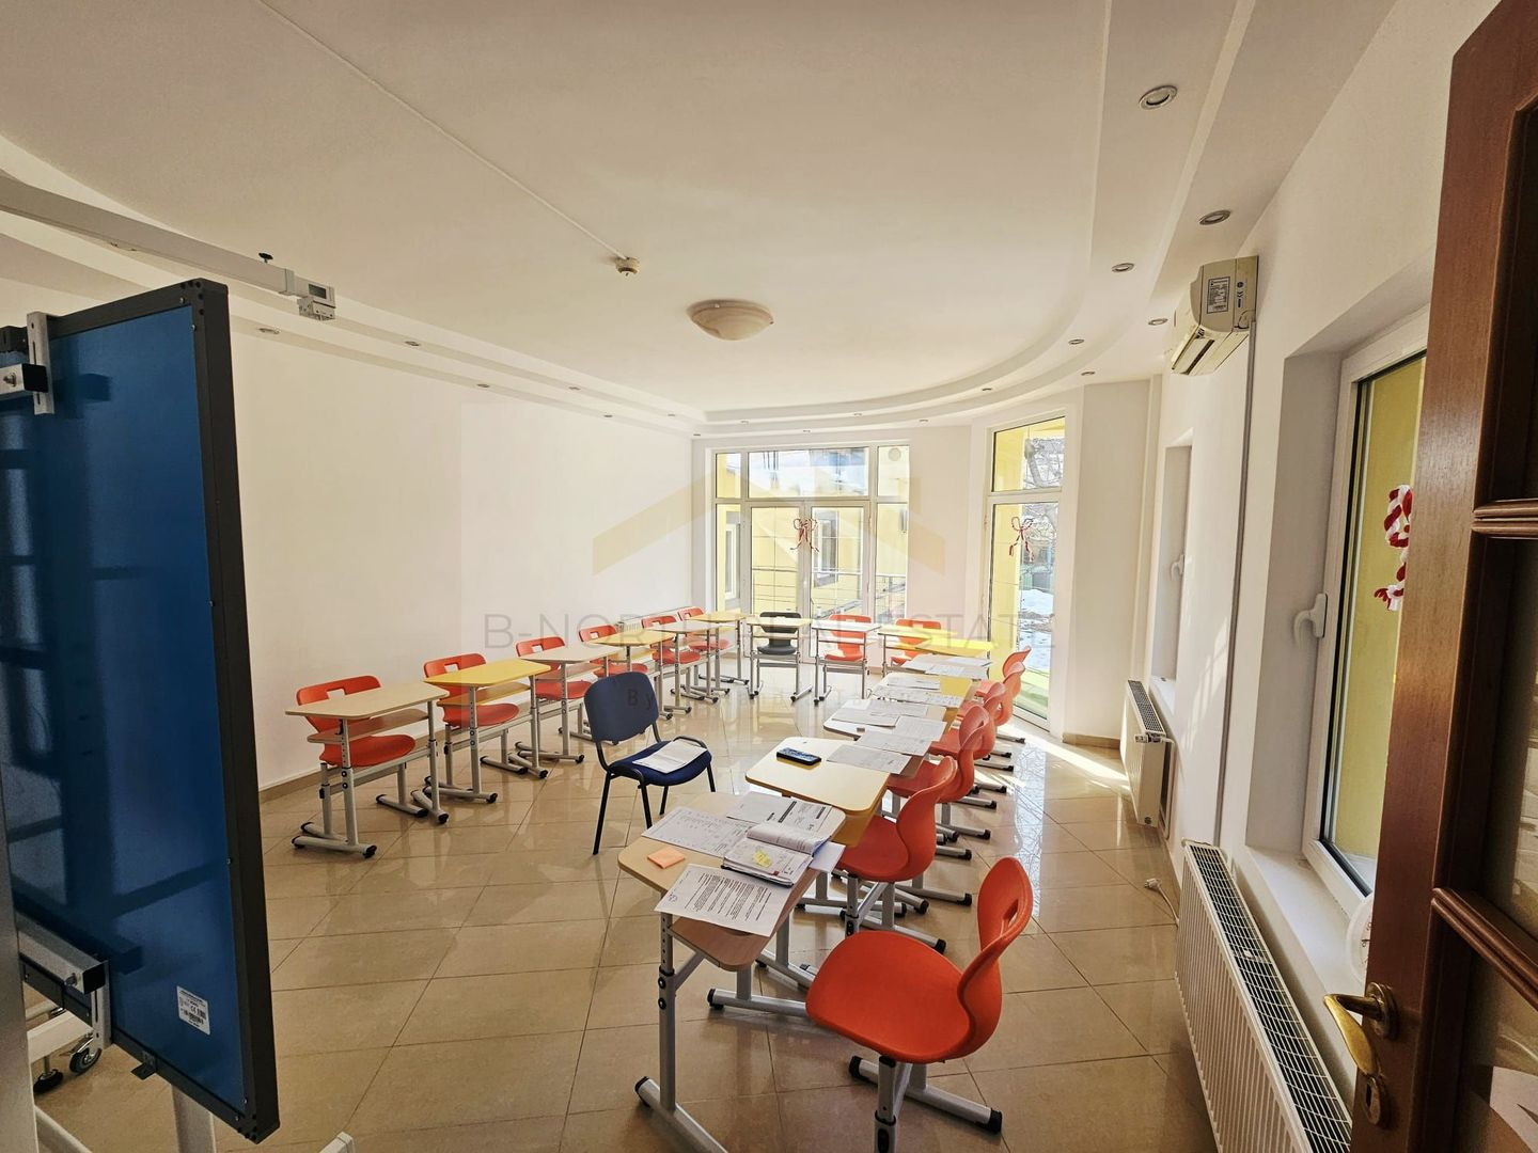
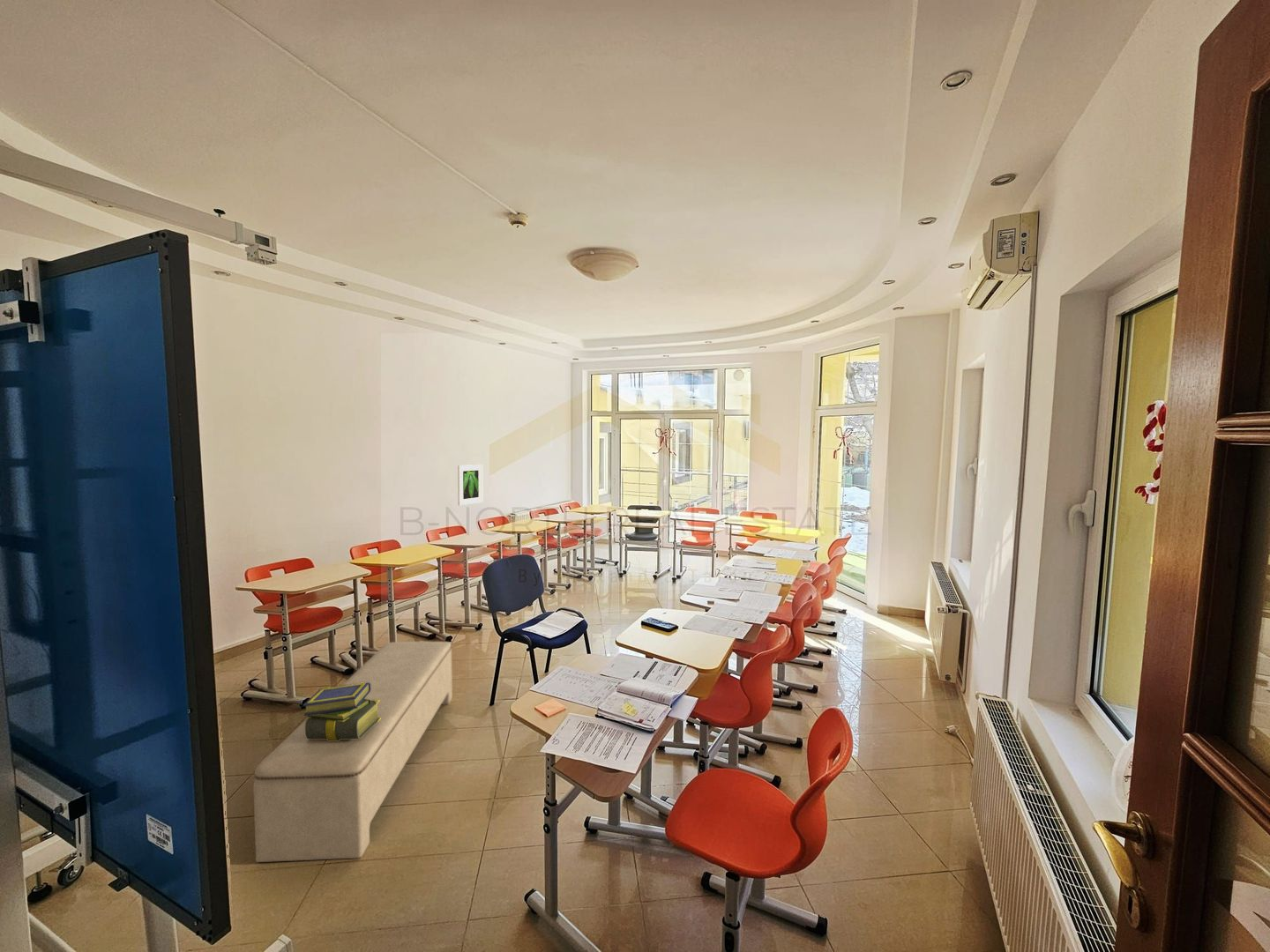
+ stack of books [303,682,381,740]
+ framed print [457,464,483,506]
+ bench [252,641,453,863]
